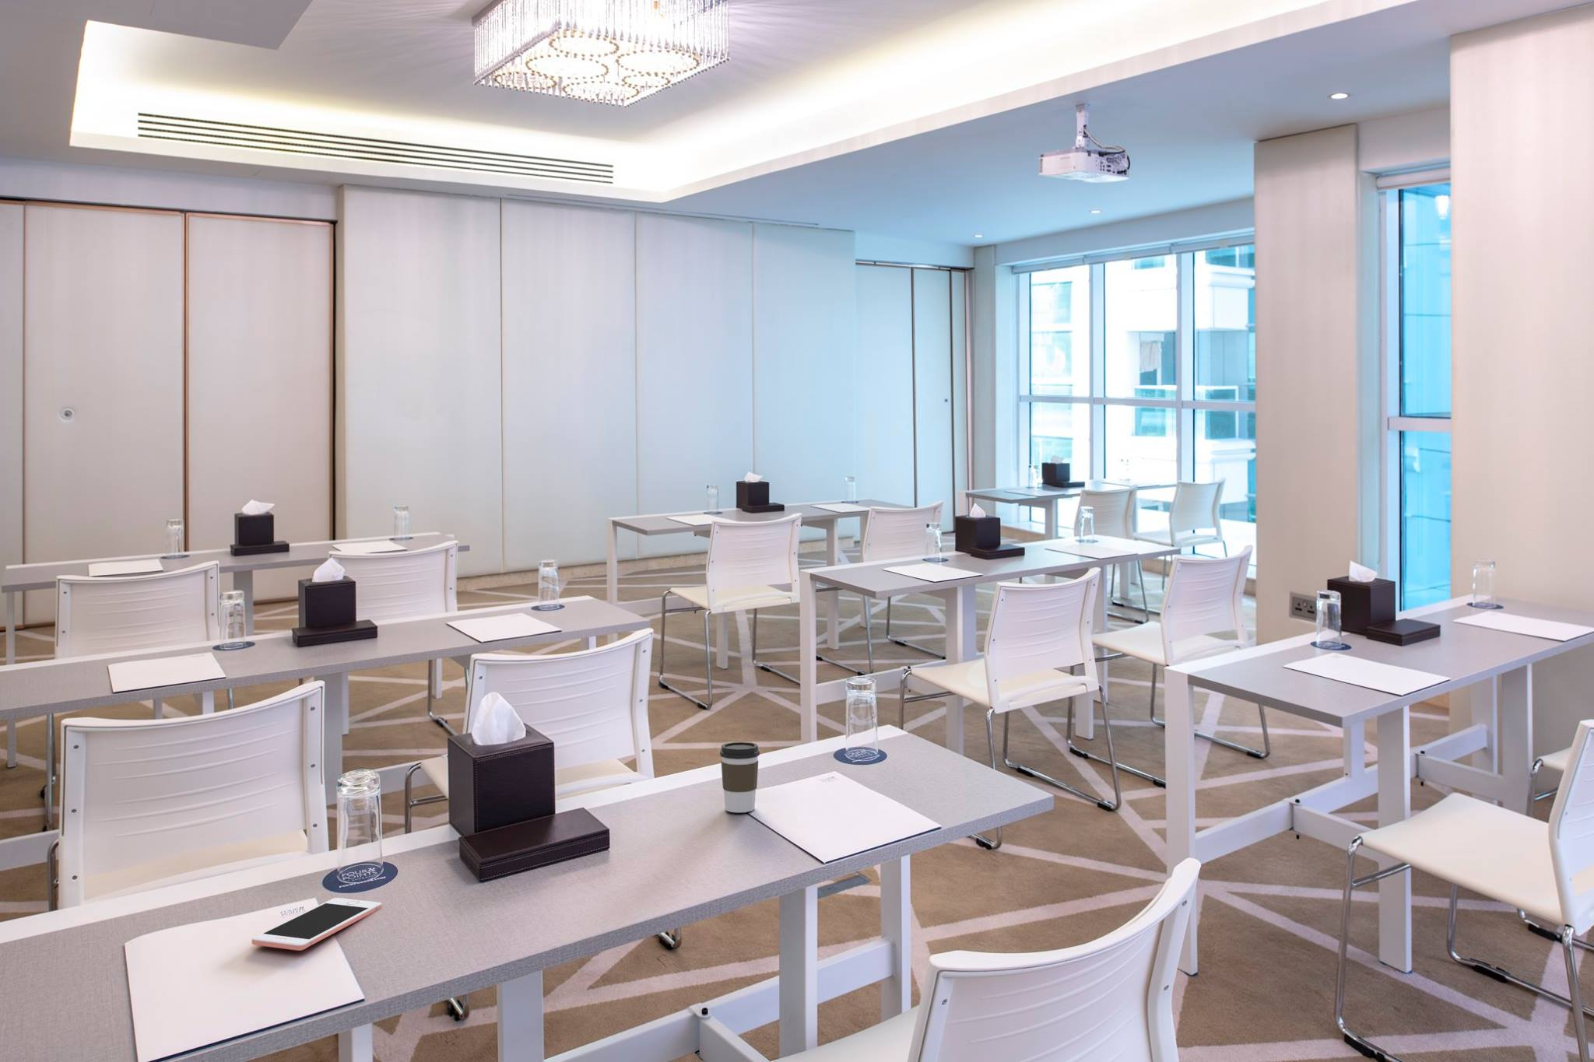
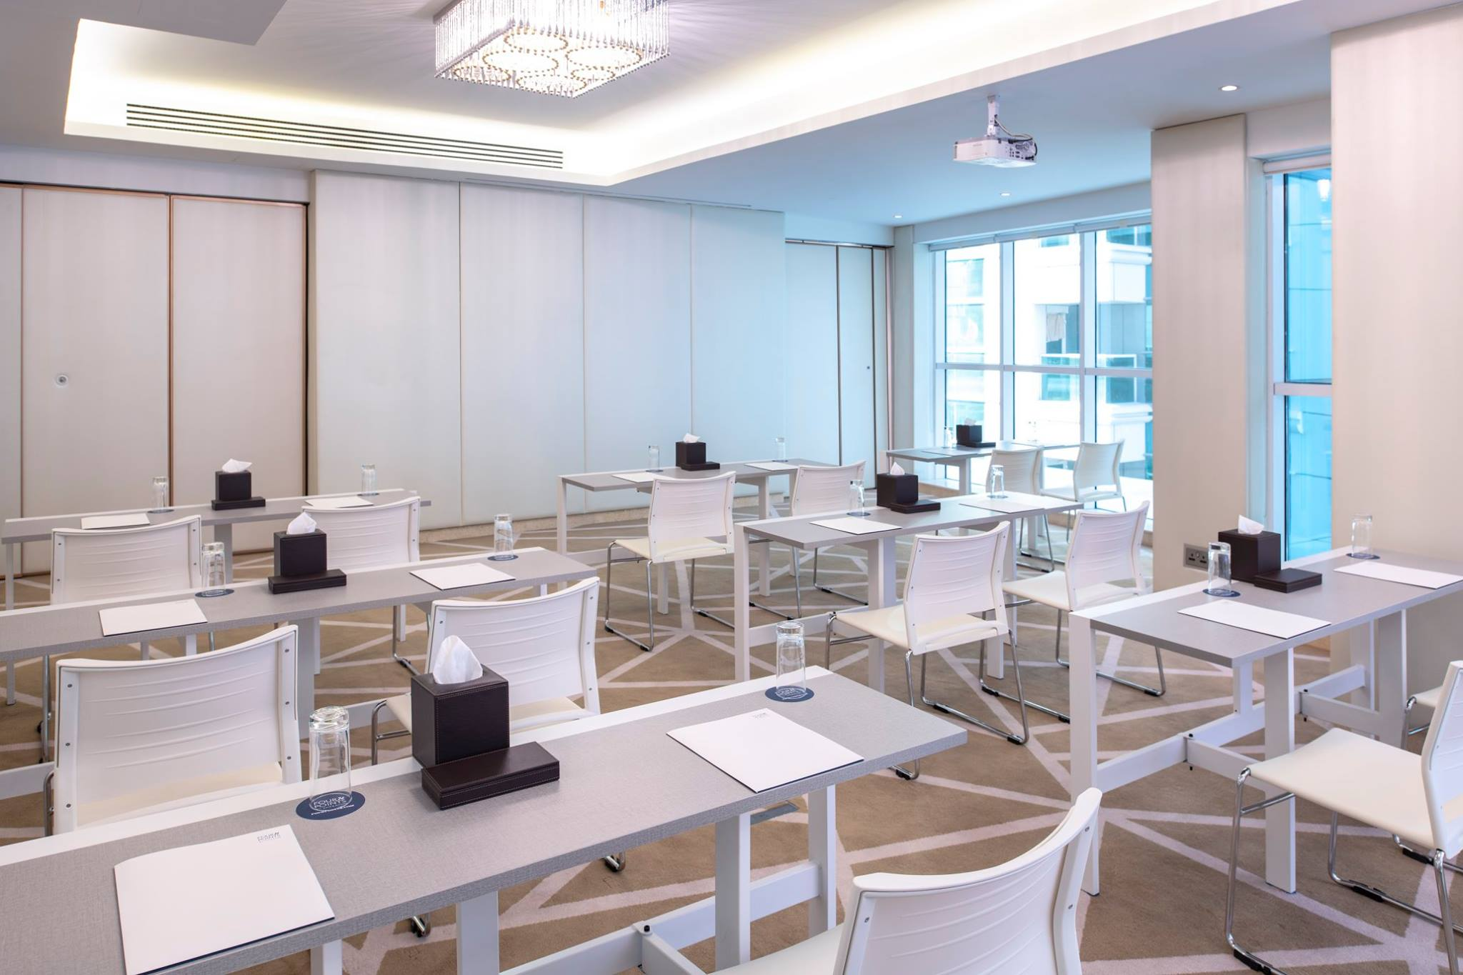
- coffee cup [719,742,761,814]
- cell phone [251,897,382,952]
